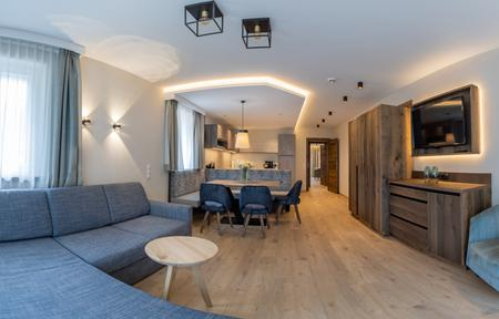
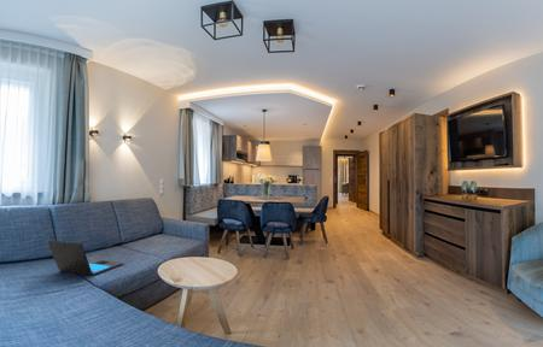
+ laptop [46,239,124,276]
